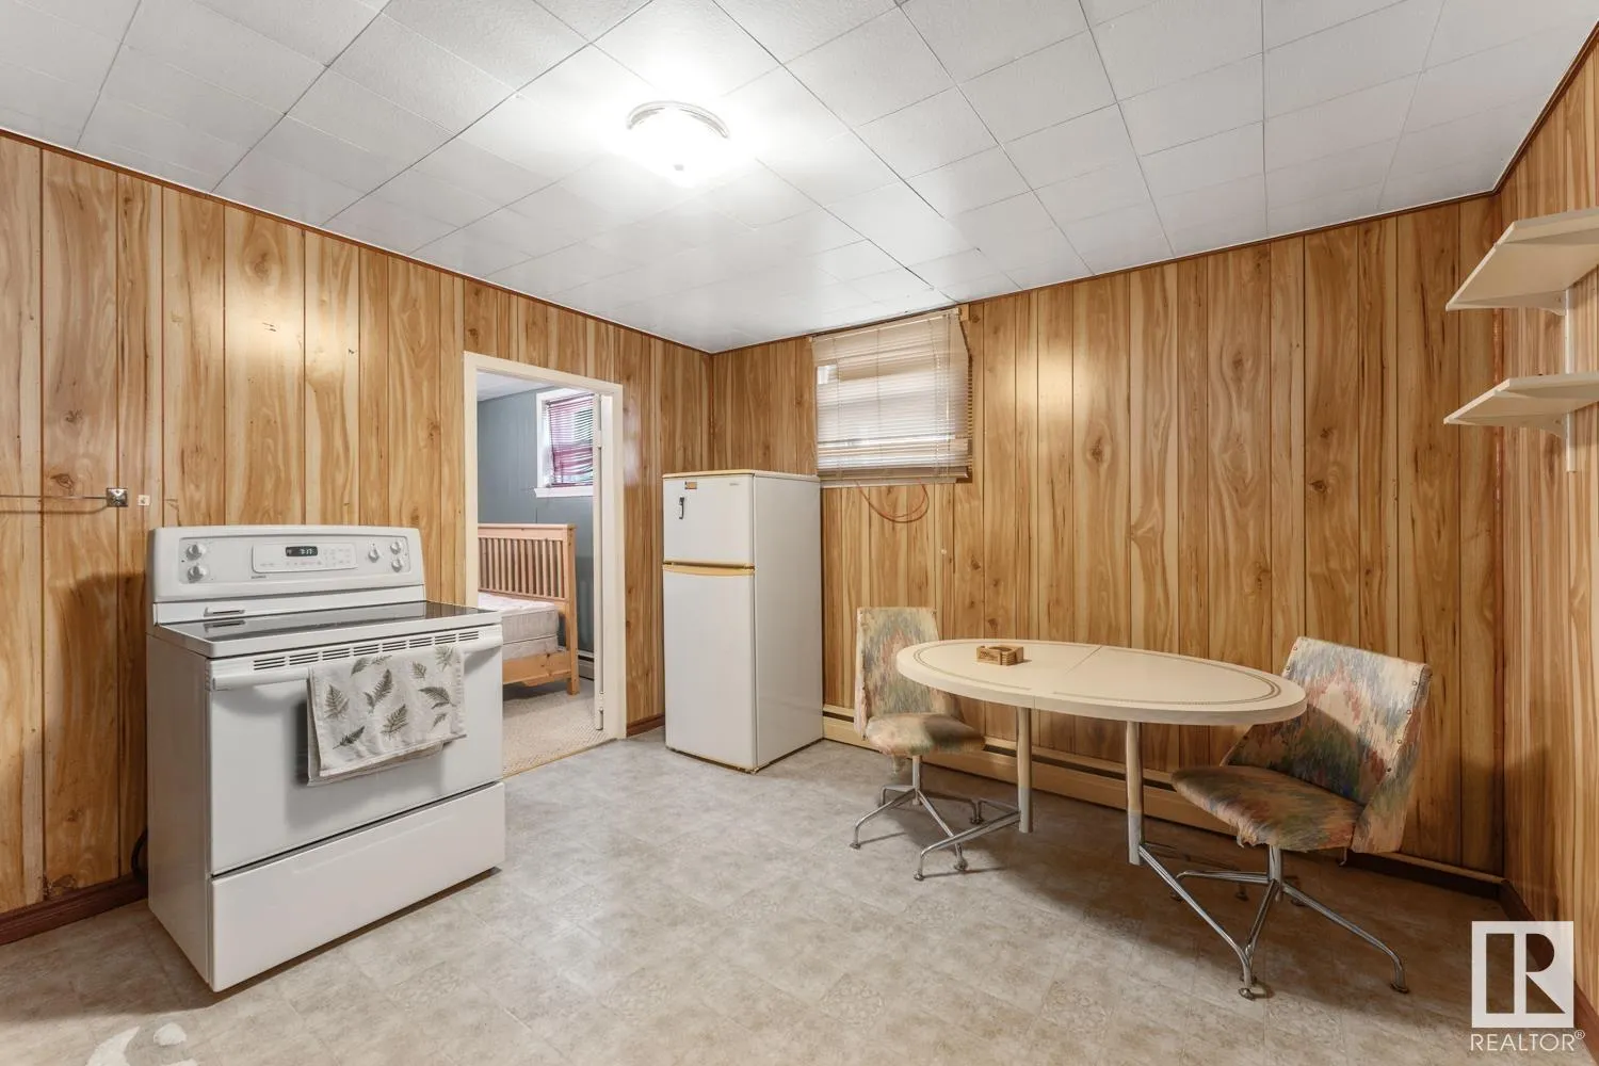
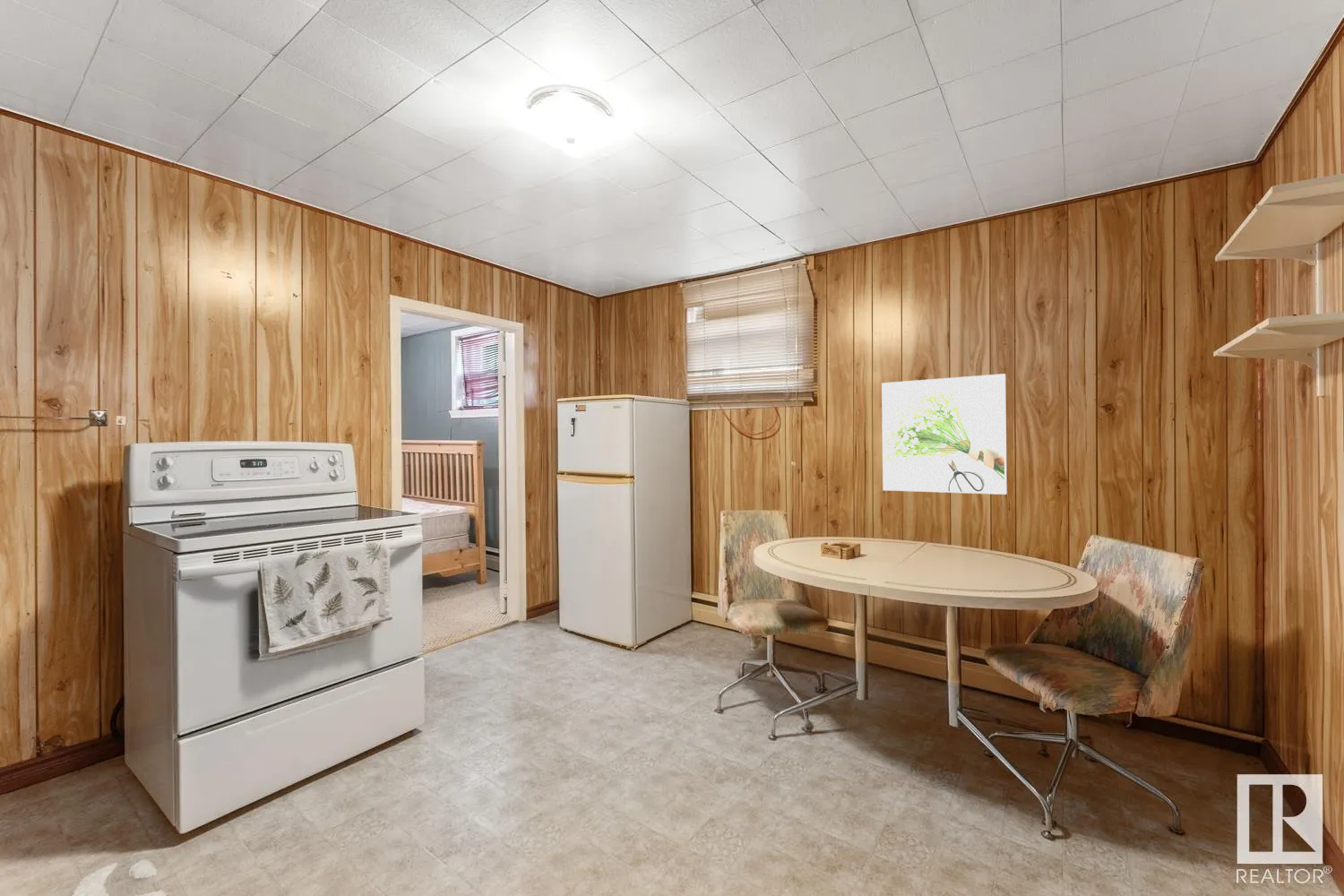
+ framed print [881,373,1008,495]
